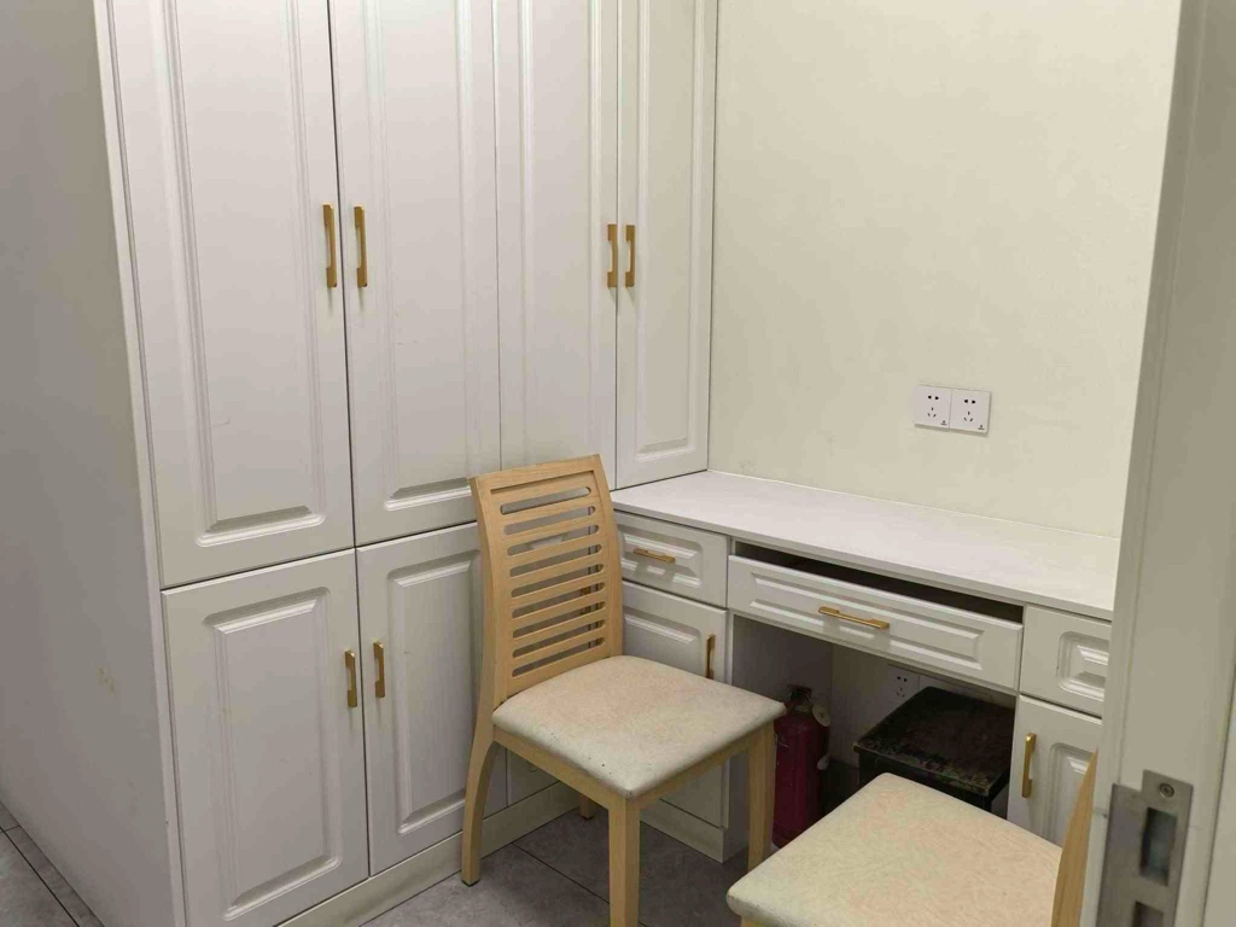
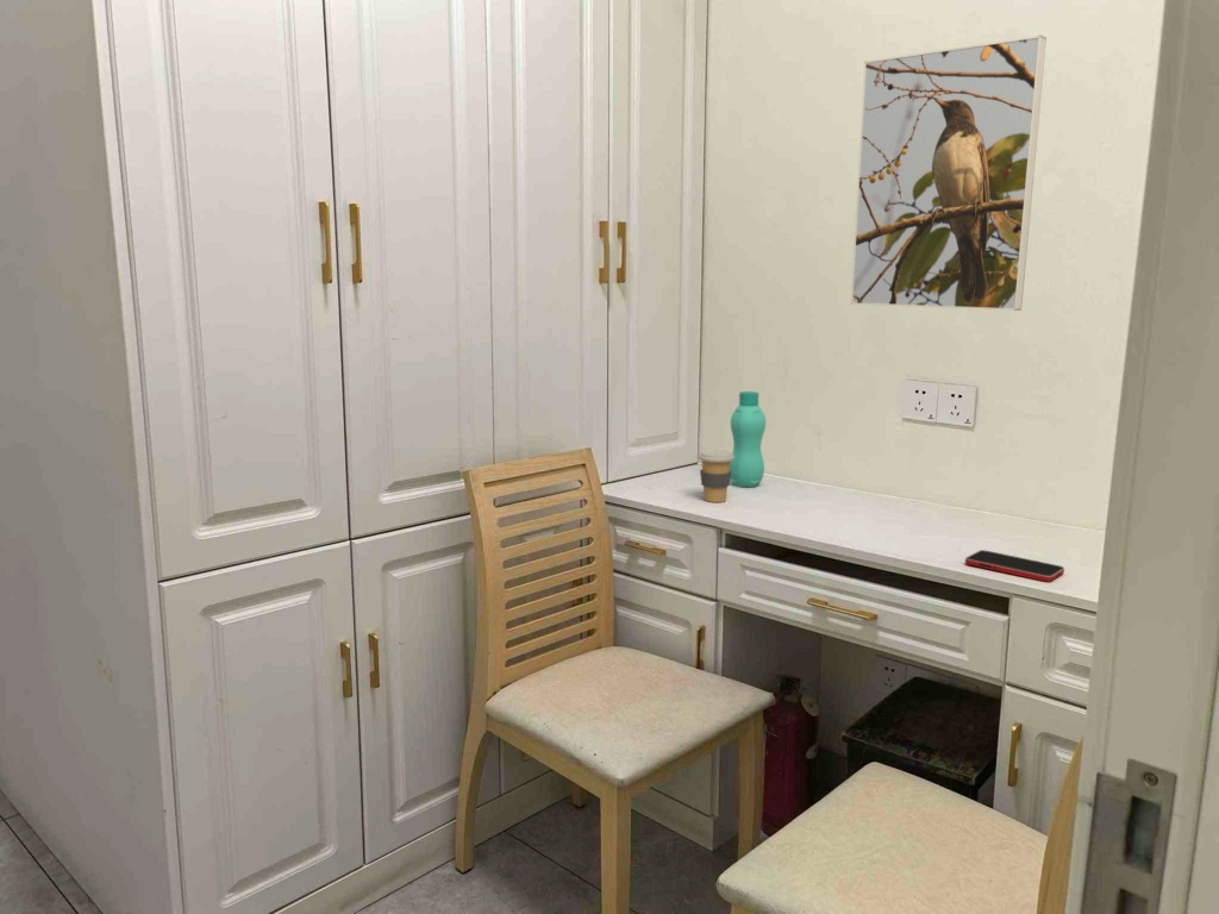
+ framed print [850,35,1048,312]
+ smartphone [964,549,1065,583]
+ coffee cup [698,449,734,503]
+ bottle [730,390,767,488]
